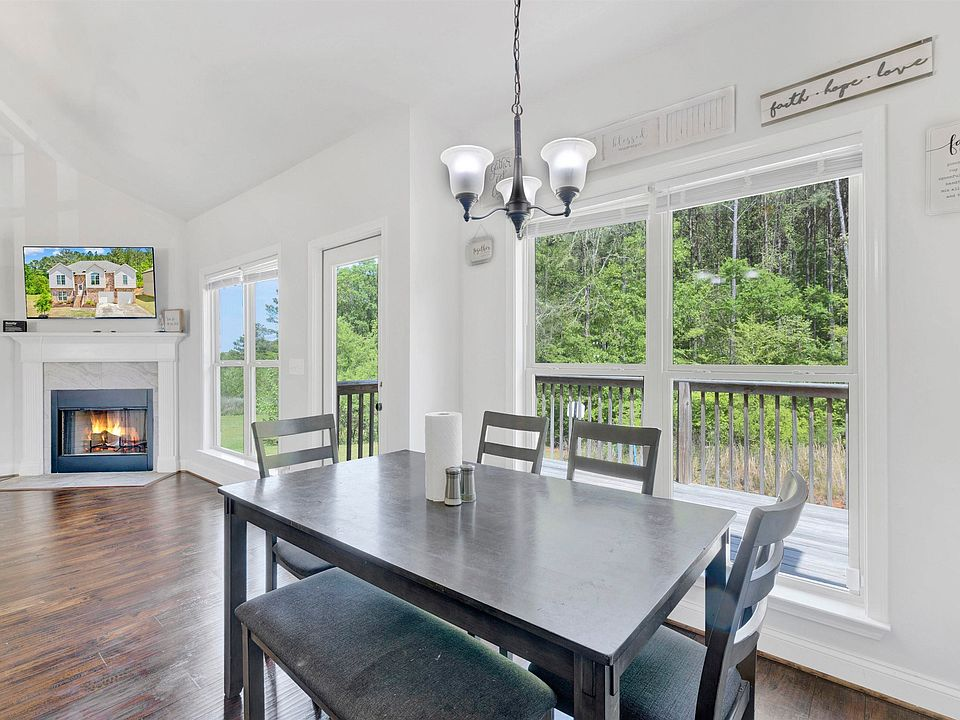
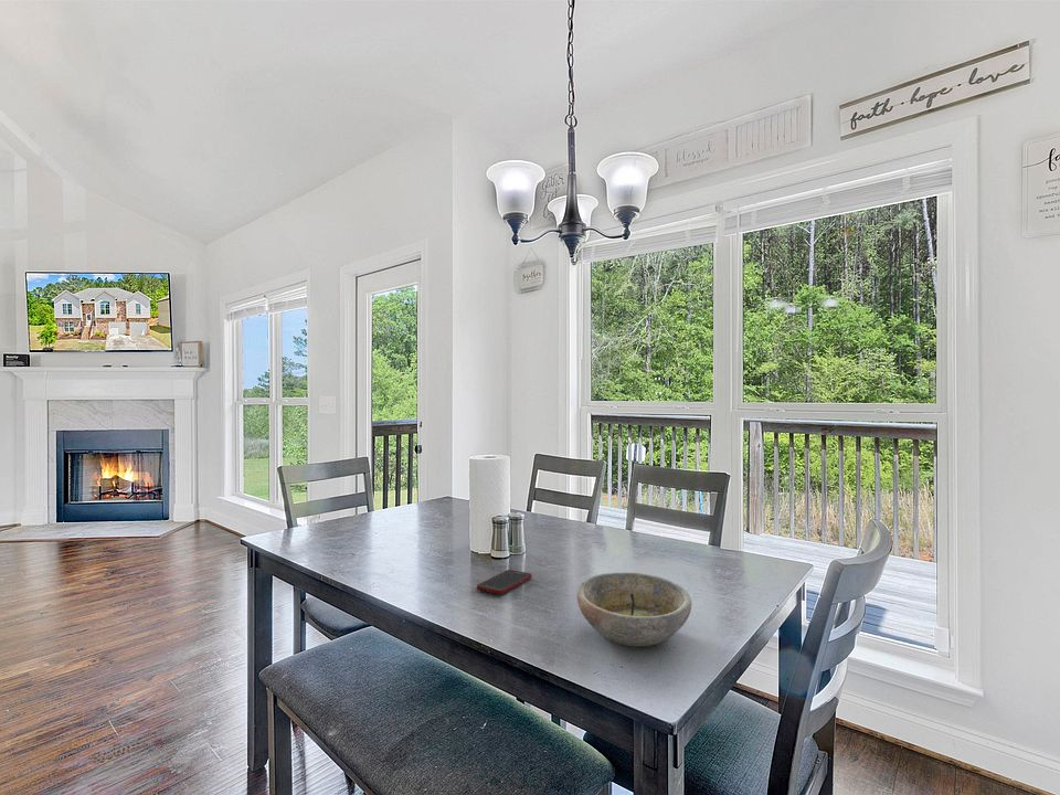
+ bowl [576,571,692,647]
+ cell phone [476,569,533,595]
